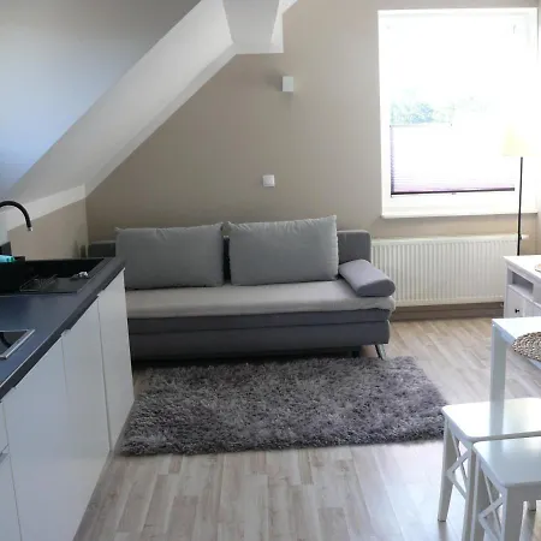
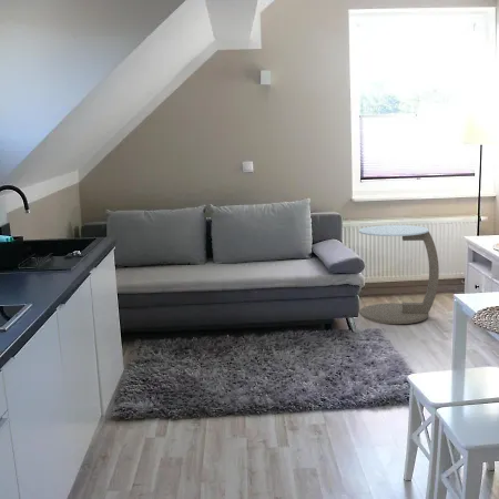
+ side table [358,224,440,325]
